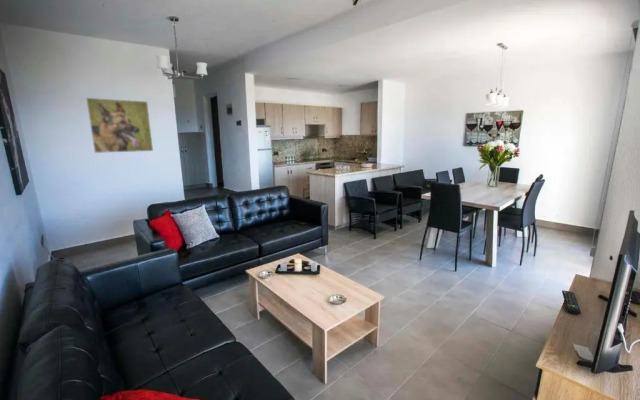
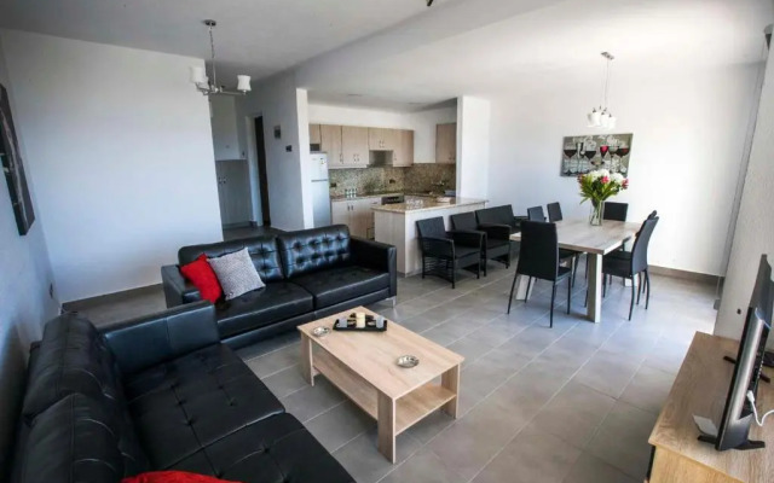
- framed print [85,97,154,154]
- remote control [561,289,582,315]
